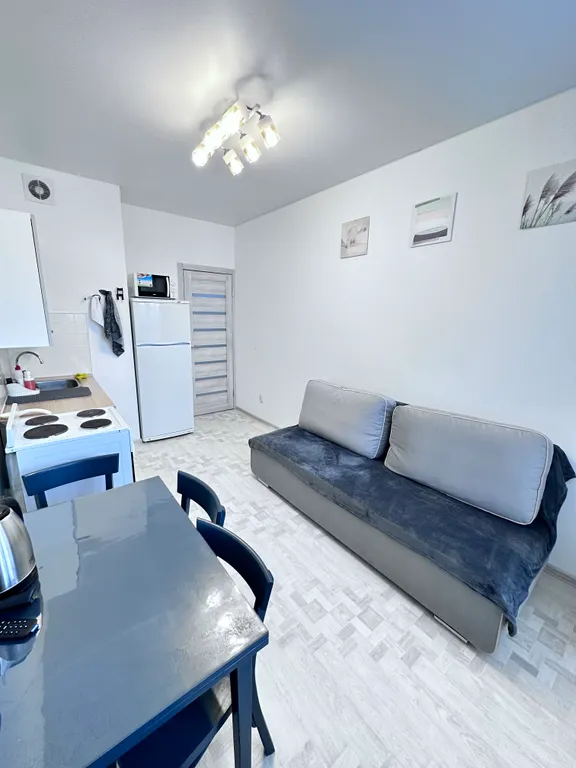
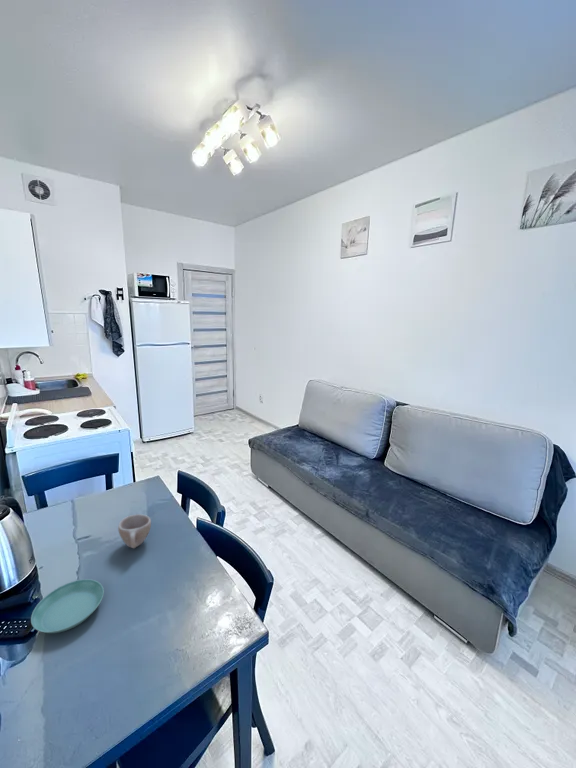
+ cup [117,513,152,549]
+ saucer [30,578,105,634]
